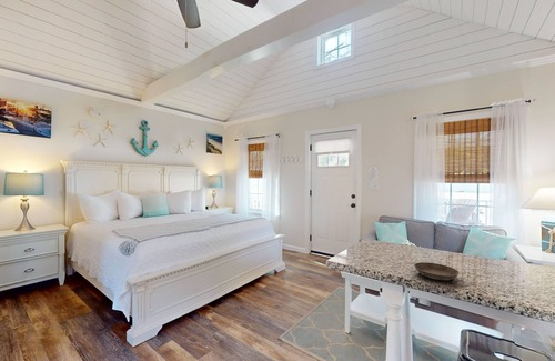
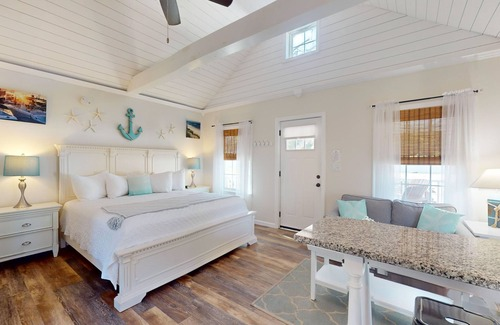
- saucer [413,261,461,281]
